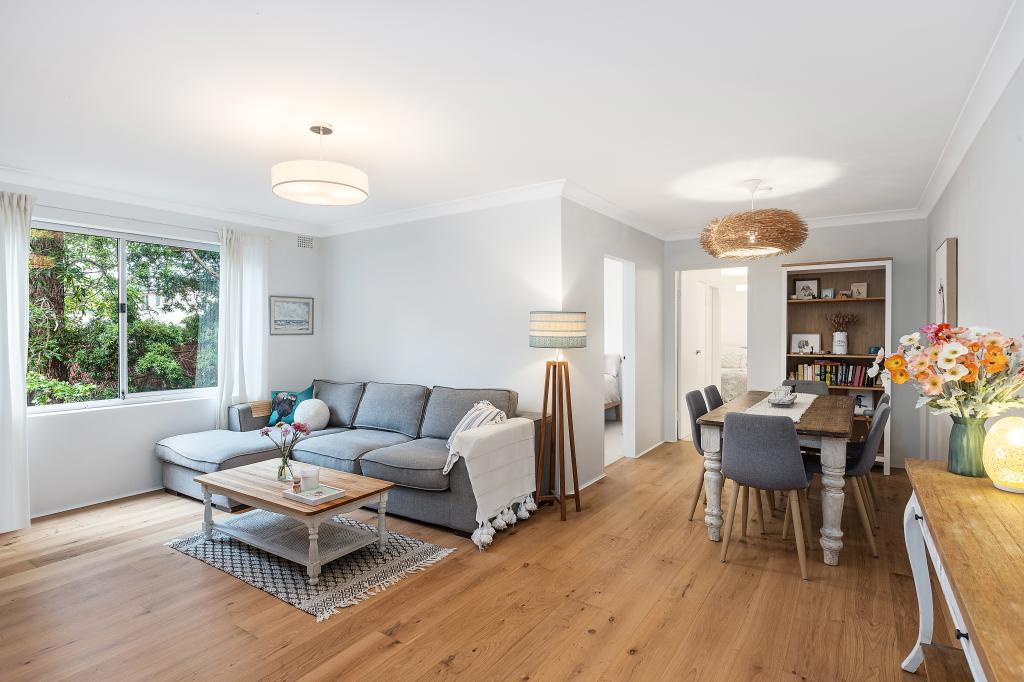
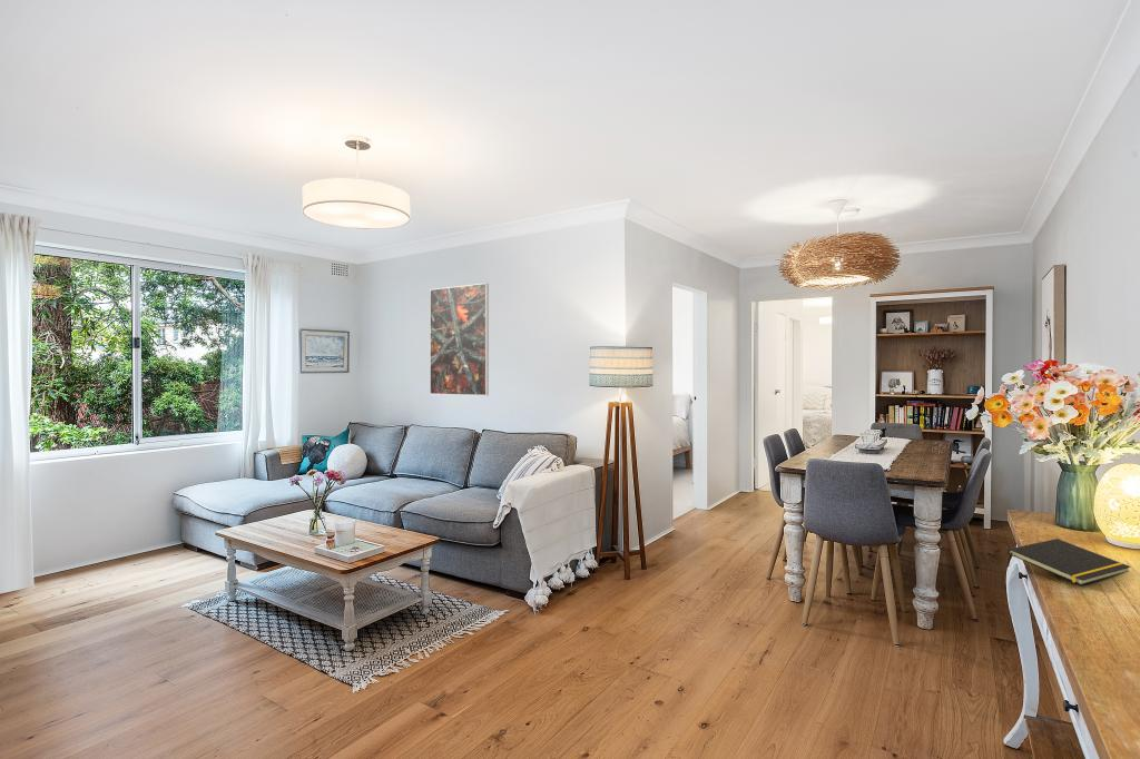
+ notepad [1006,538,1131,586]
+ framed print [429,282,490,396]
